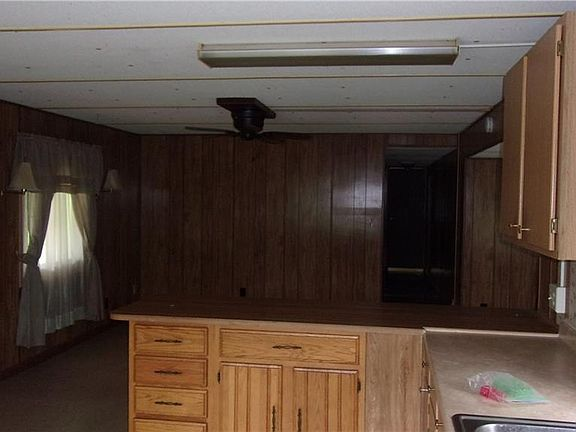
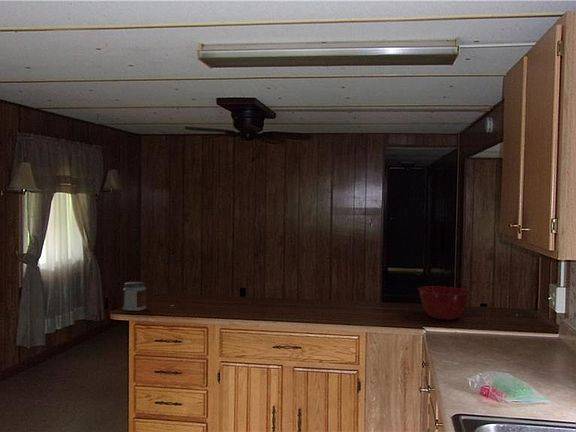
+ jar [122,281,147,312]
+ mixing bowl [417,285,472,321]
